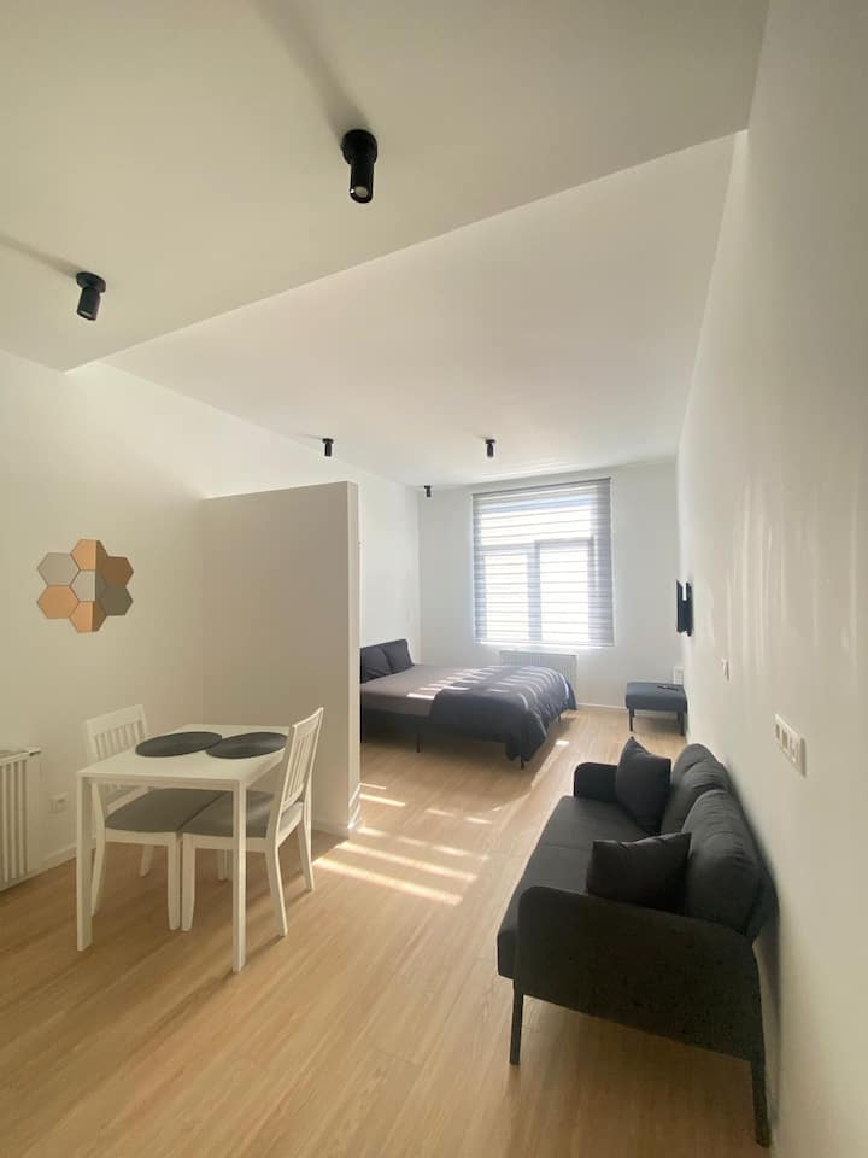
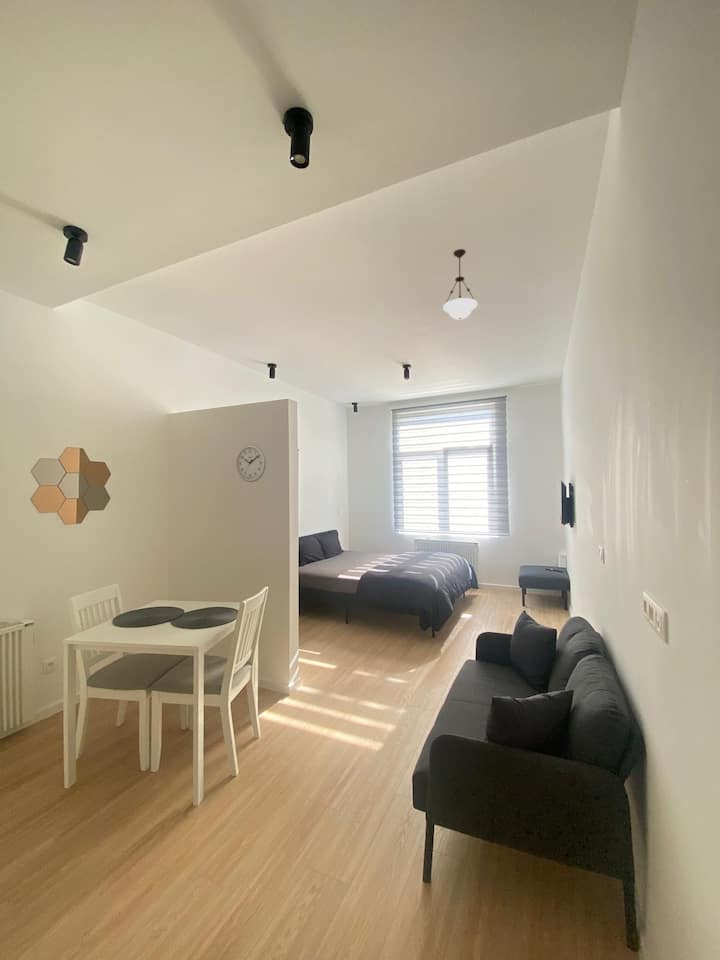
+ wall clock [235,443,267,483]
+ pendant light [442,248,479,321]
